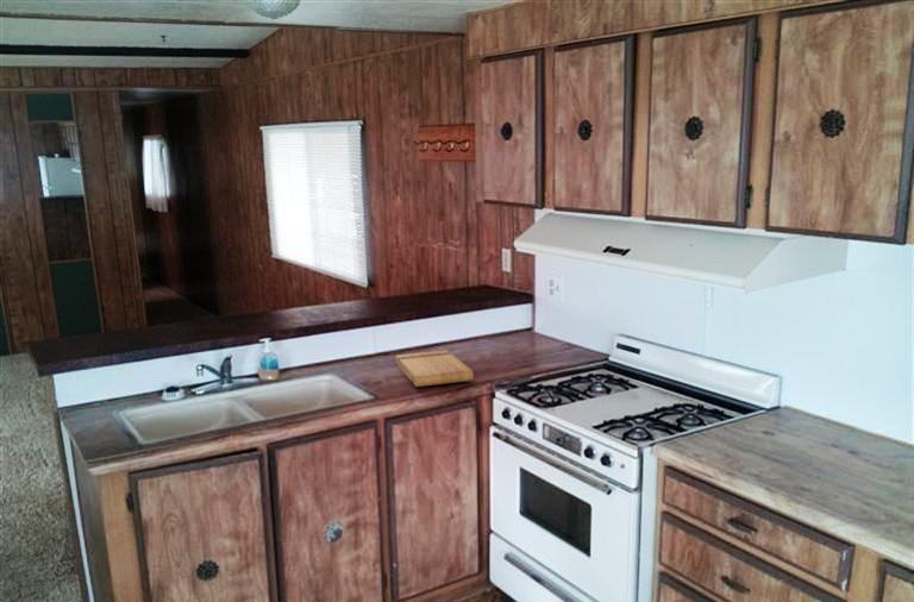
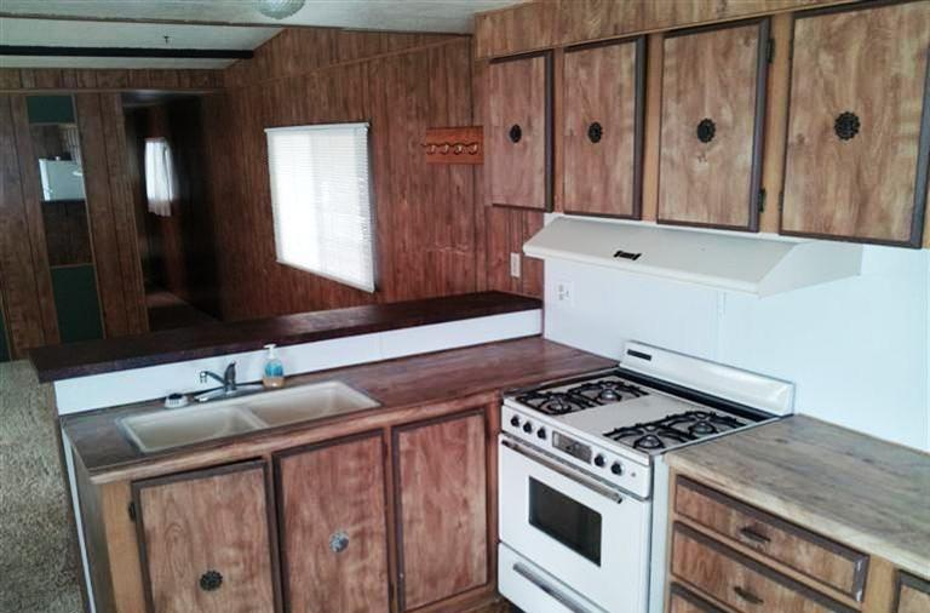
- cutting board [394,349,475,388]
